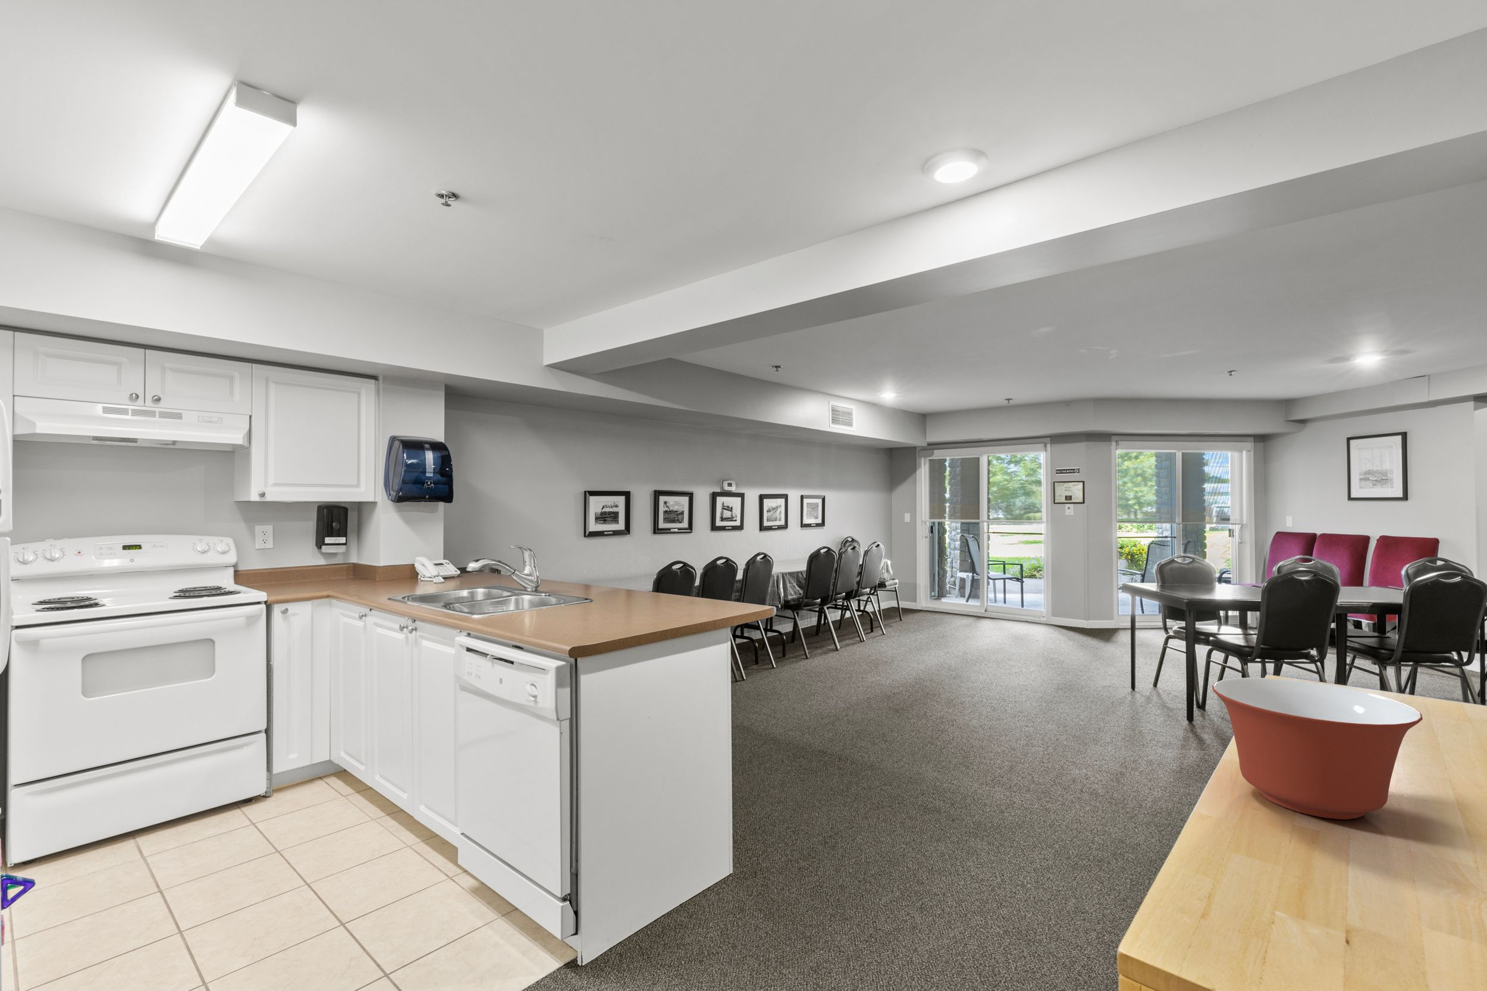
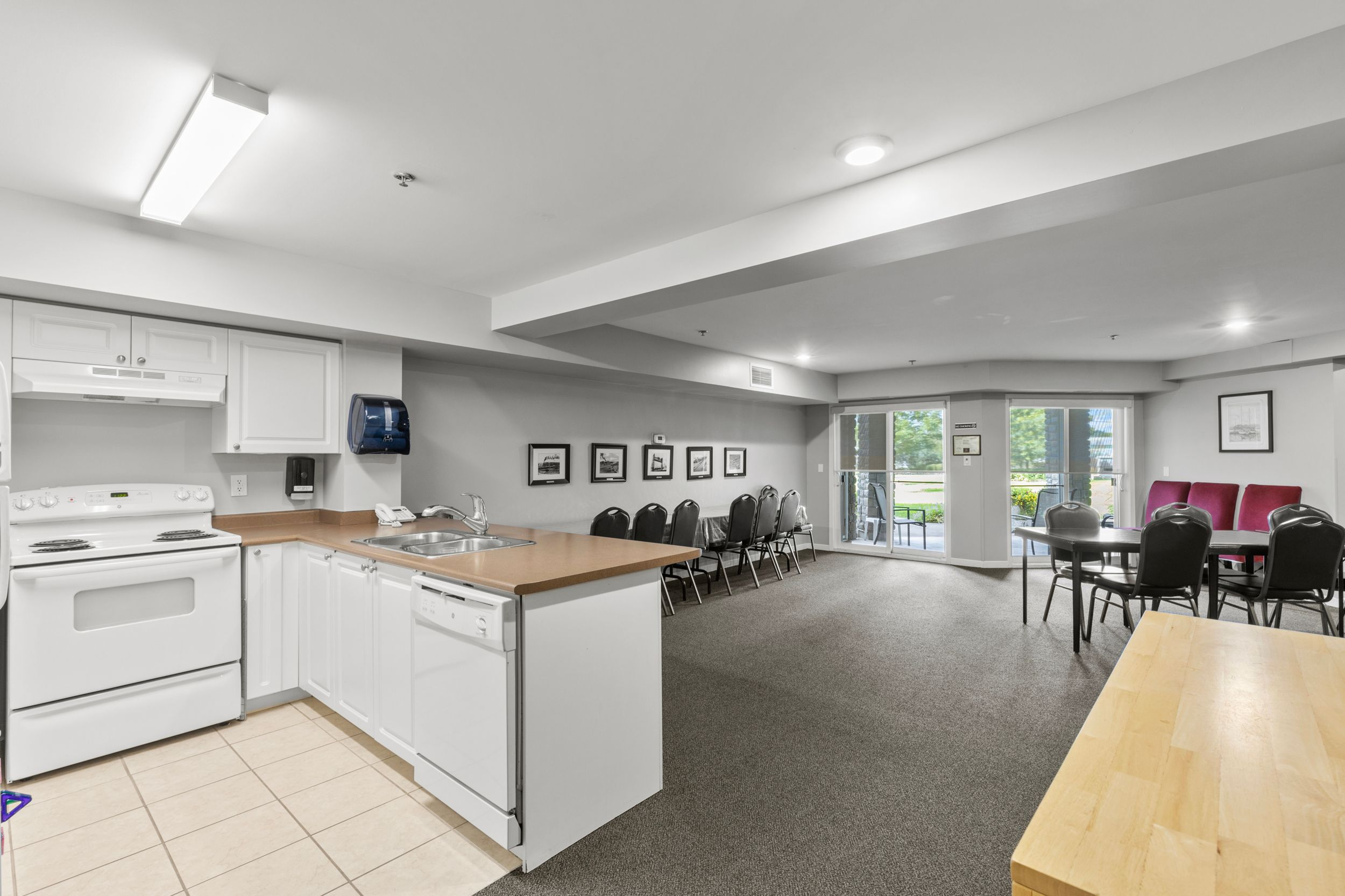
- mixing bowl [1212,677,1423,821]
